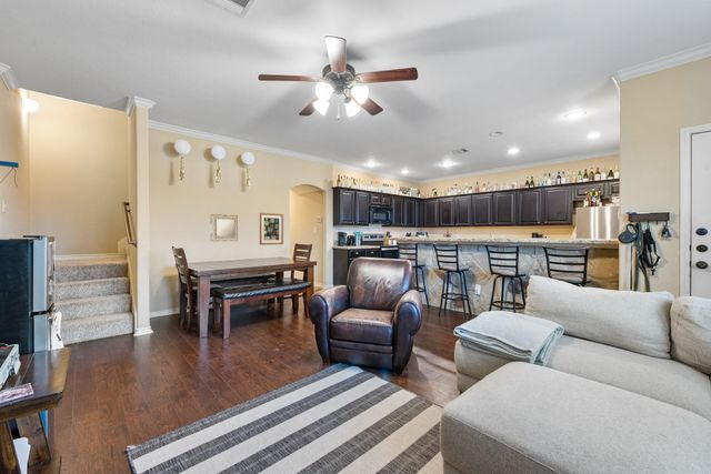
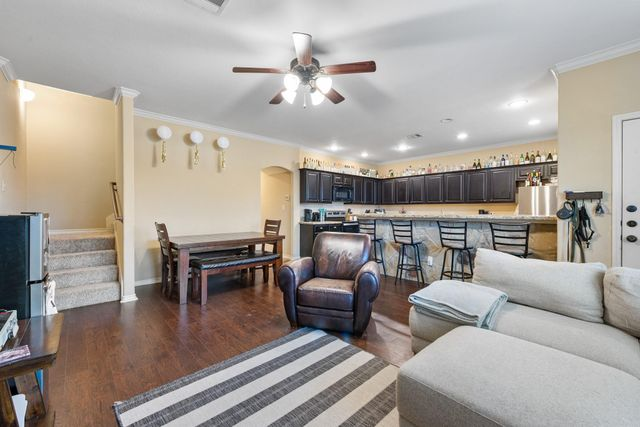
- home mirror [210,213,239,242]
- wall art [259,212,284,246]
